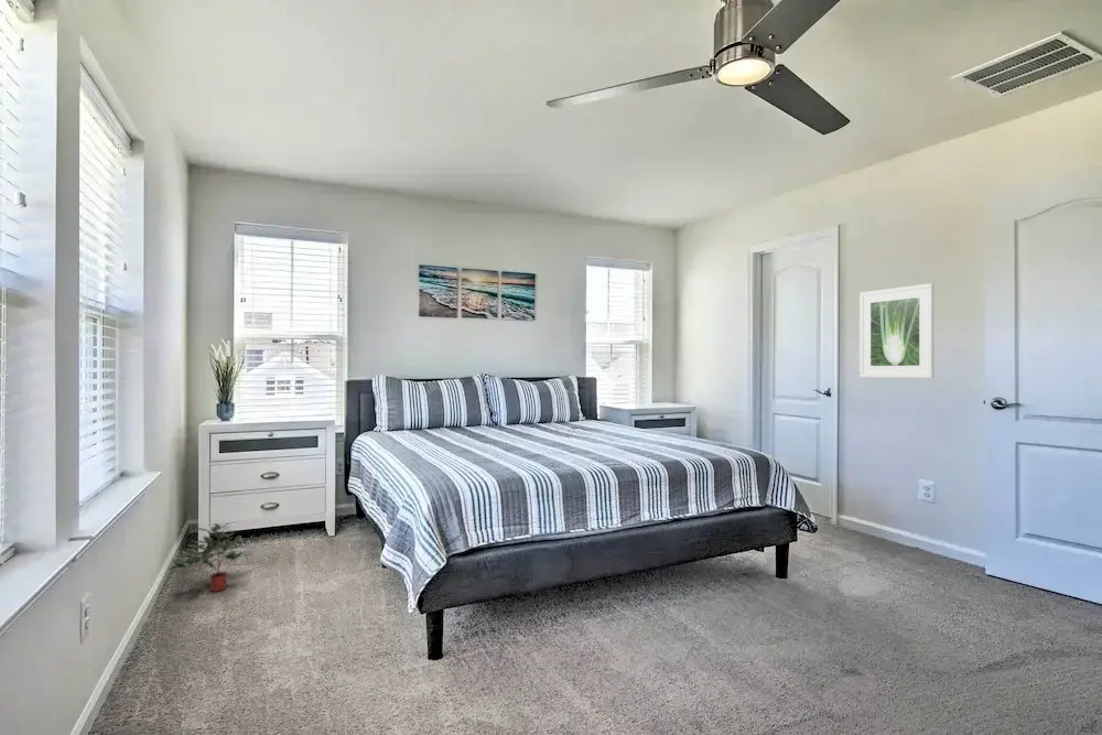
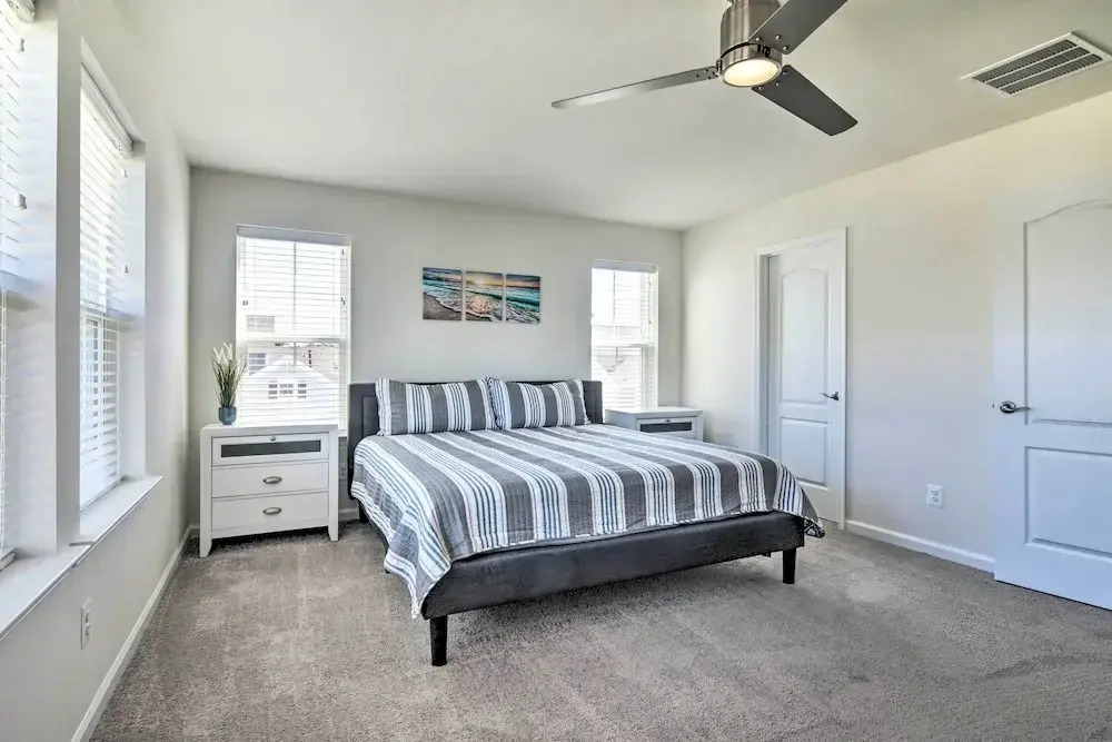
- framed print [858,282,934,379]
- potted plant [168,522,246,593]
